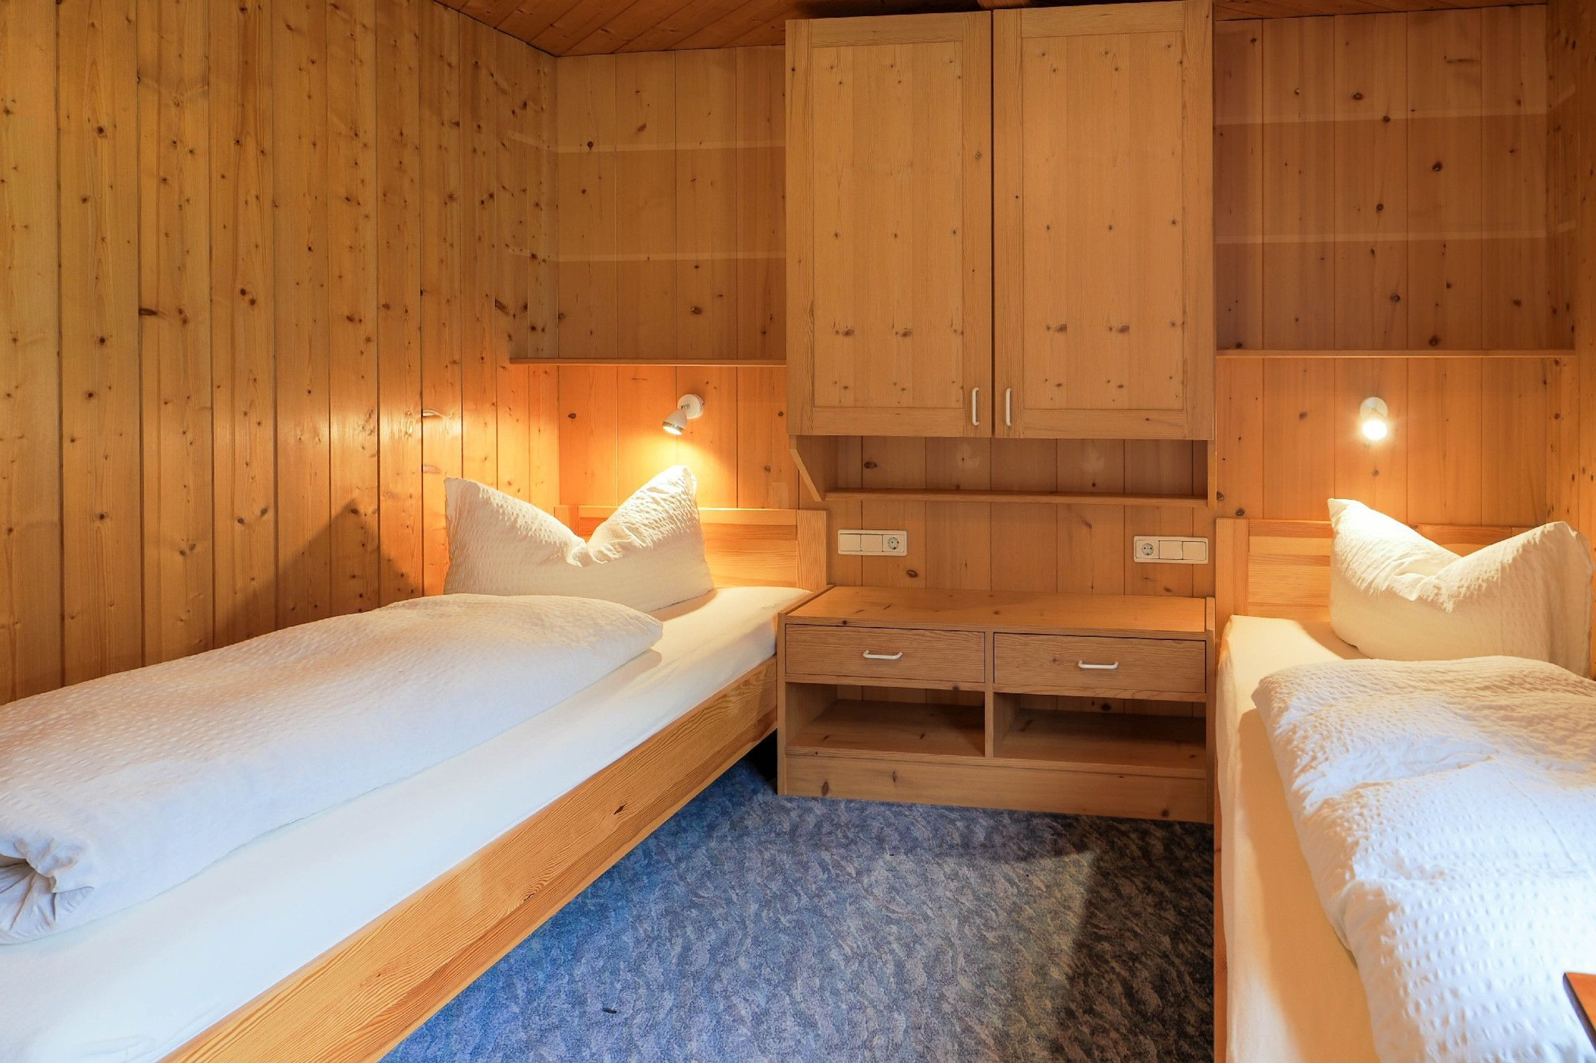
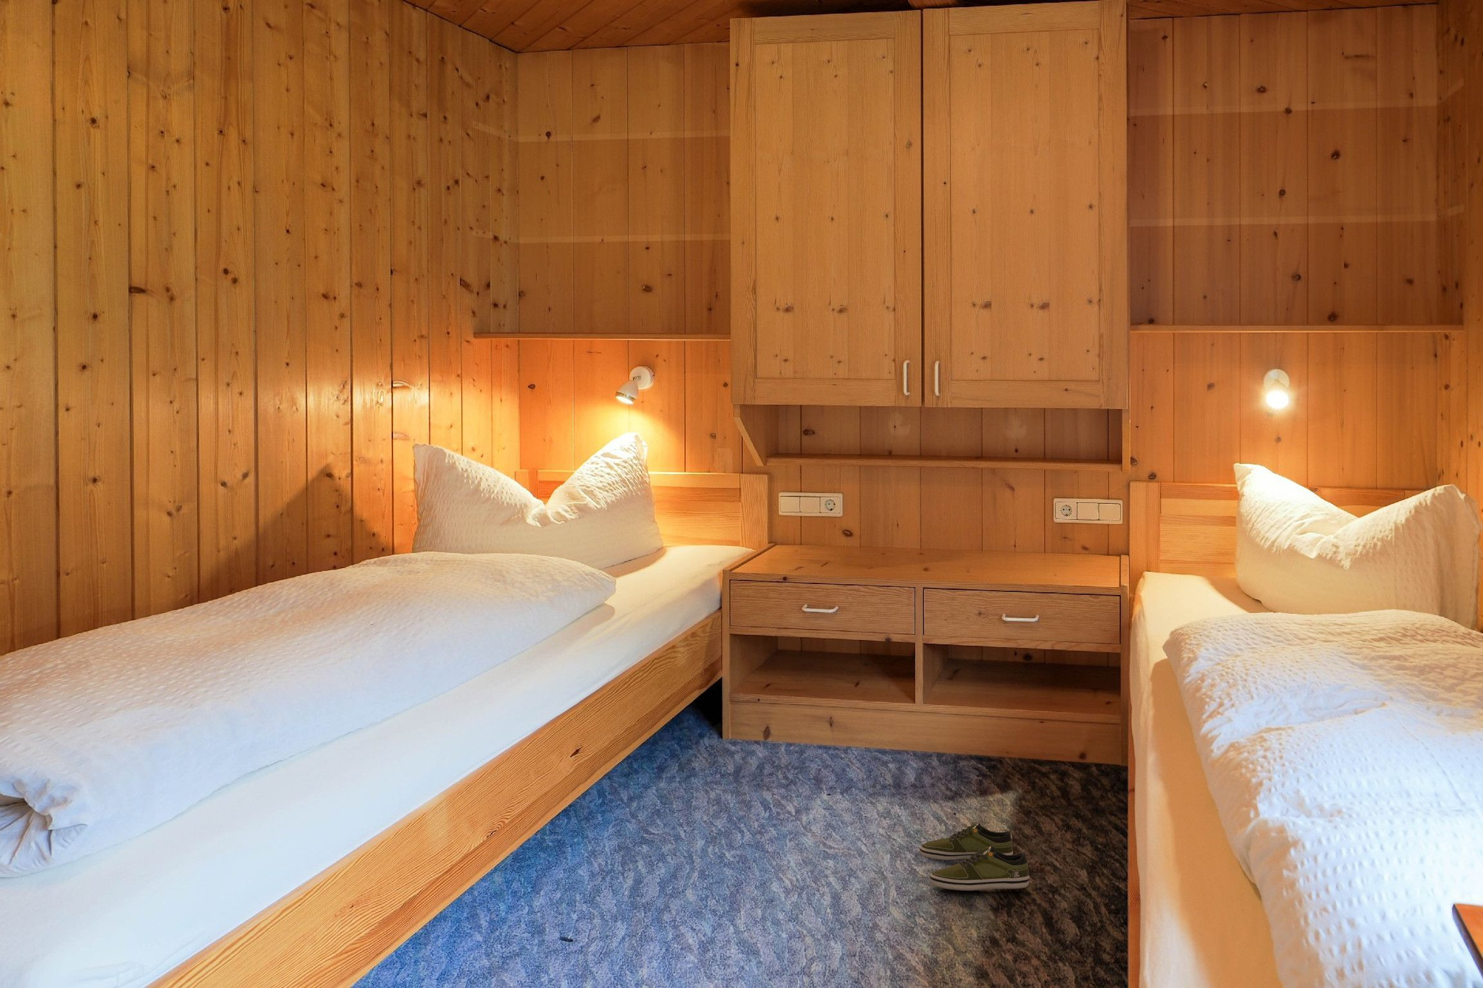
+ shoe [918,823,1030,891]
